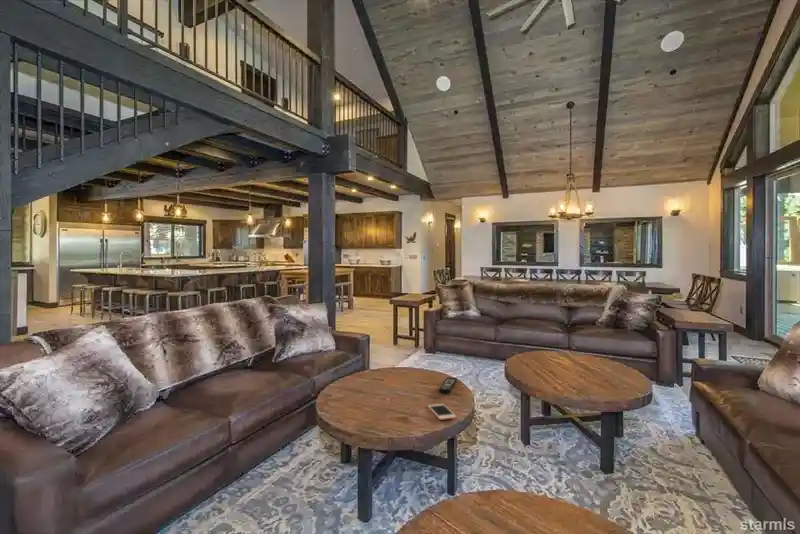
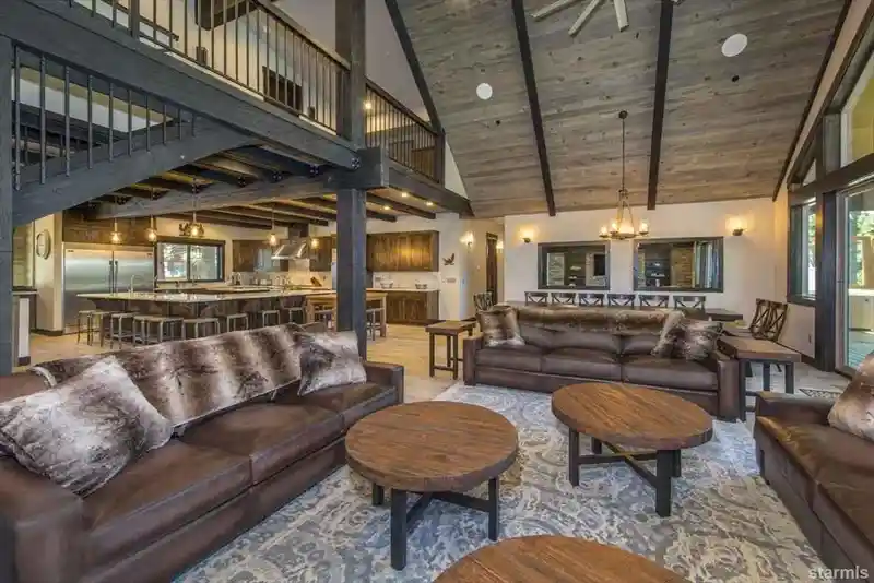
- remote control [438,376,458,394]
- cell phone [427,403,457,421]
